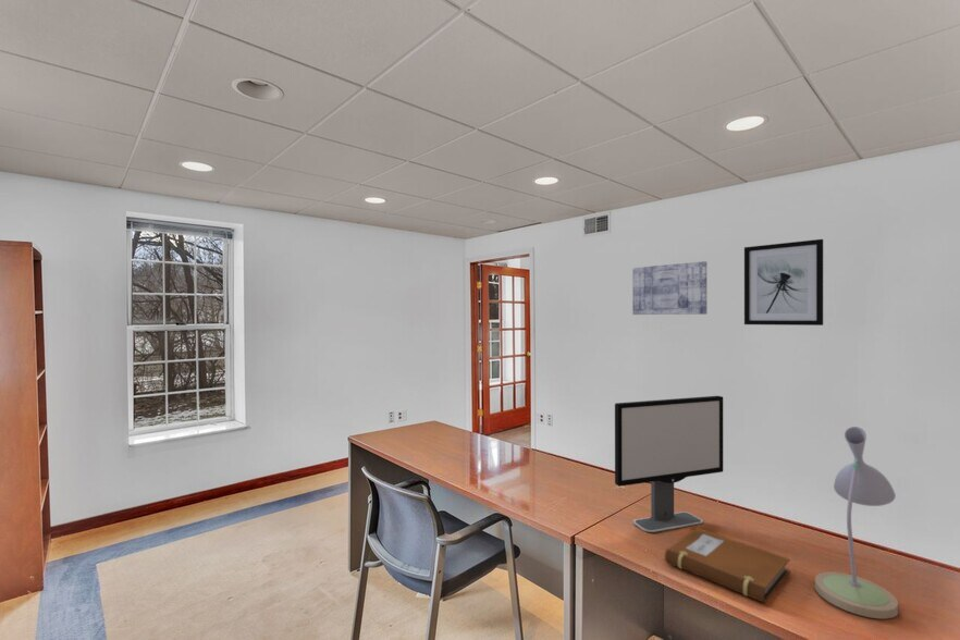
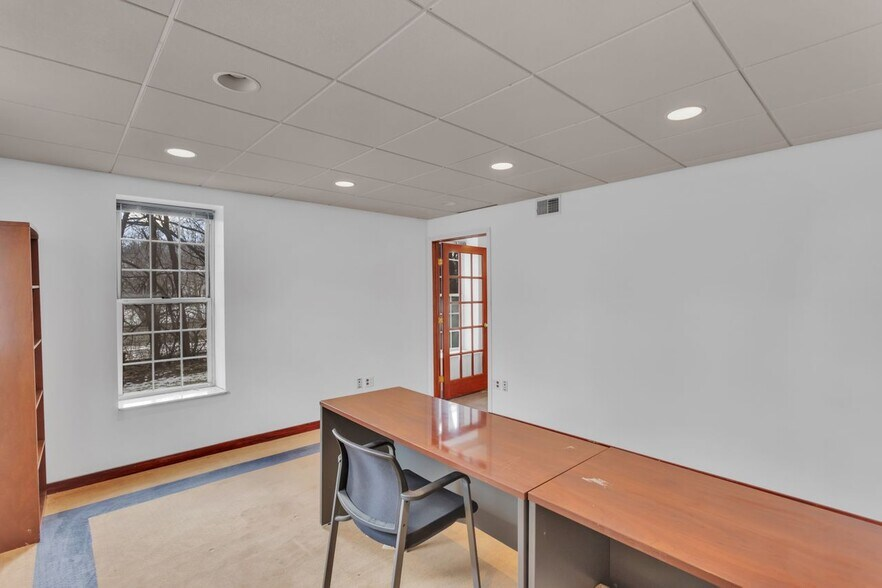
- wall art [631,260,707,316]
- wall art [743,238,824,327]
- computer monitor [614,395,724,533]
- notebook [664,527,791,604]
- desk lamp [813,426,899,620]
